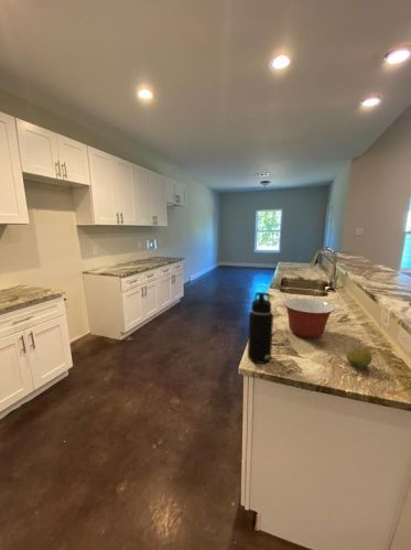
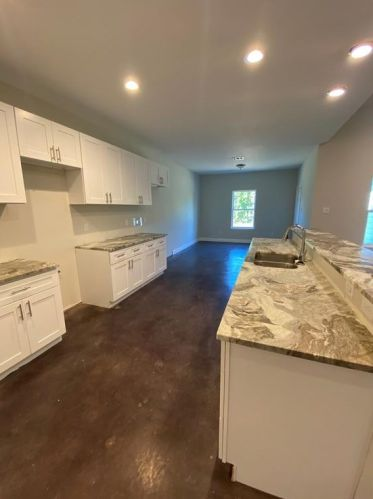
- mixing bowl [282,298,336,339]
- fruit [345,346,372,368]
- water bottle [247,291,274,364]
